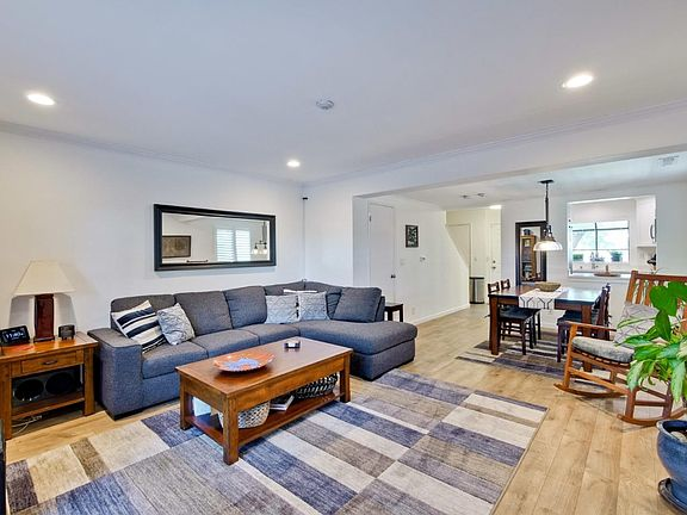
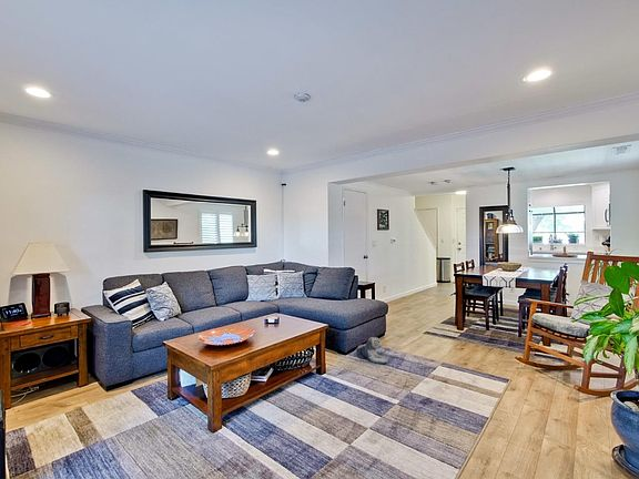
+ plush toy [355,336,389,365]
